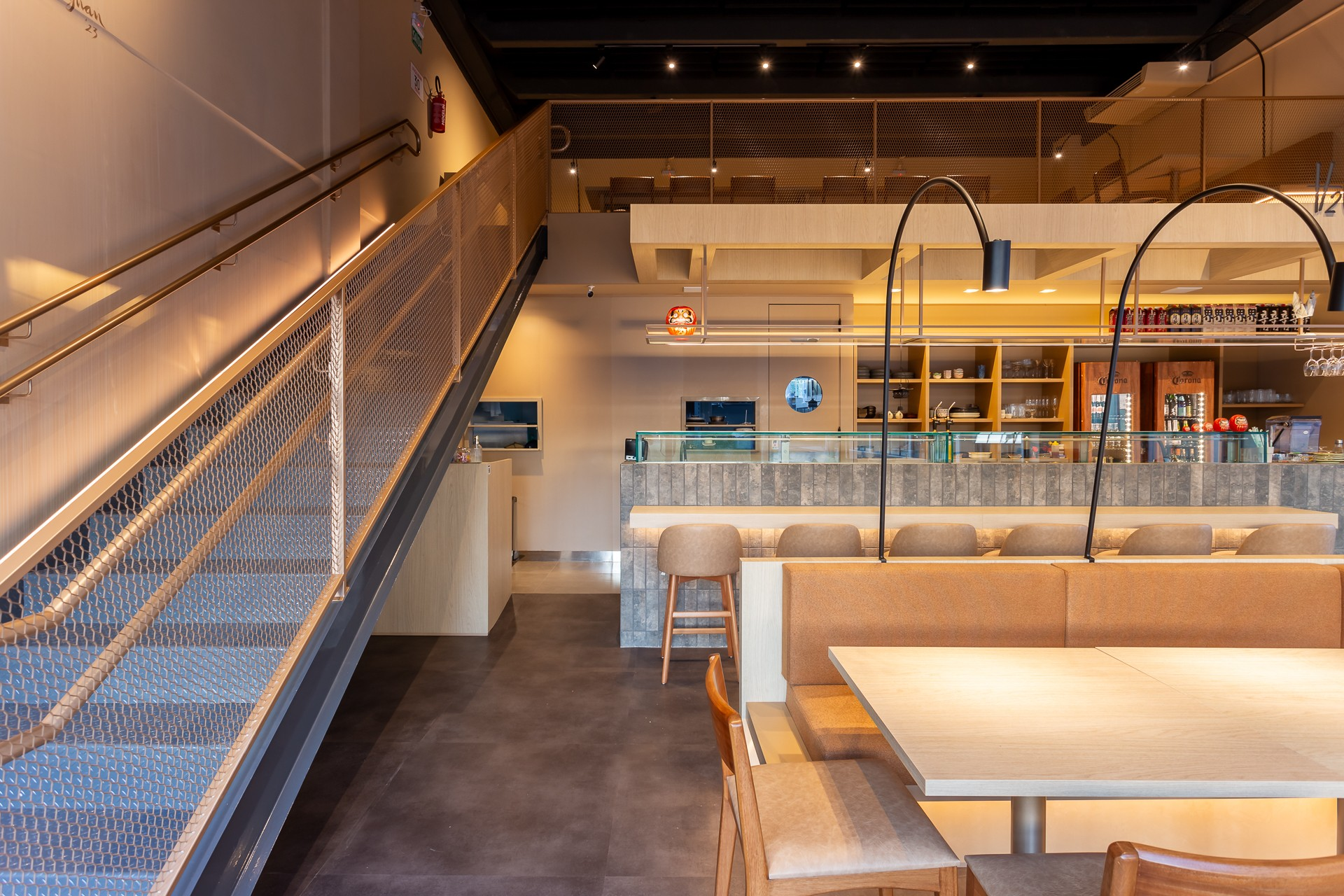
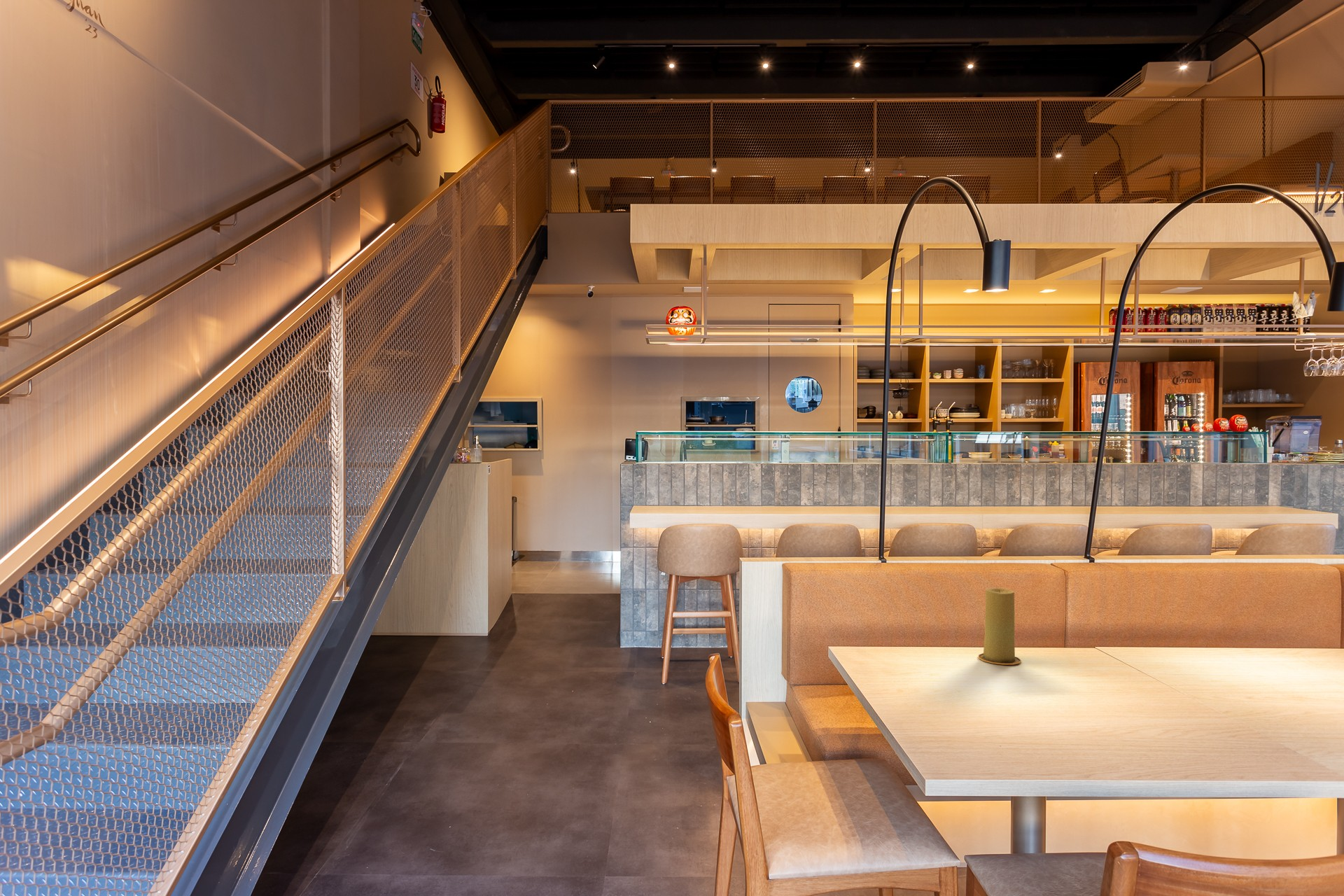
+ candle [978,588,1022,666]
